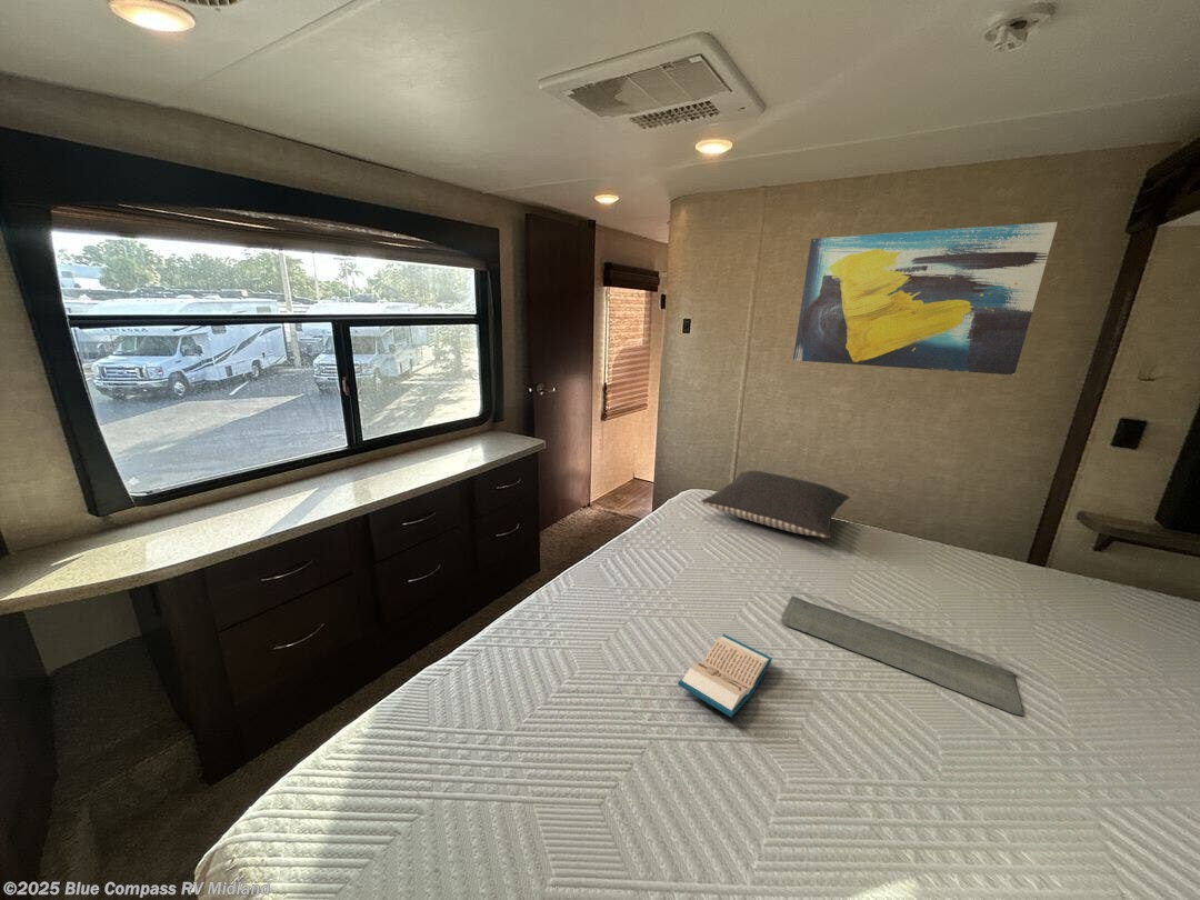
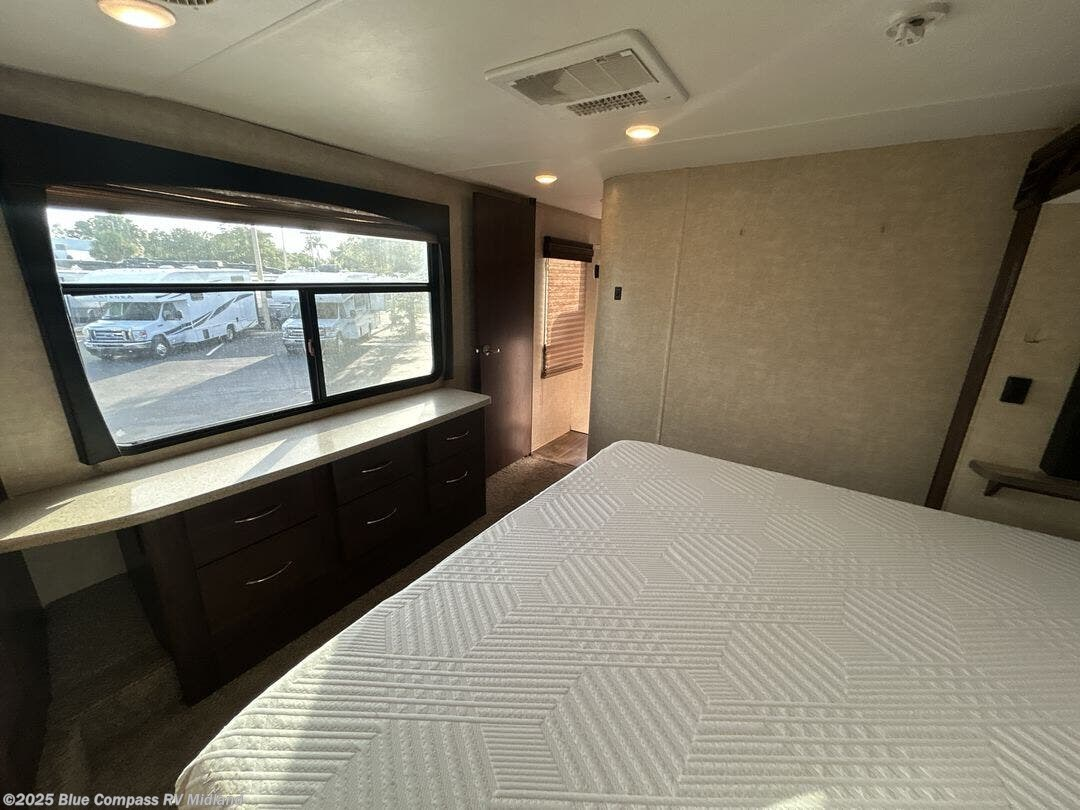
- hardback book [677,633,773,718]
- wall art [792,221,1059,376]
- bath mat [780,596,1024,717]
- pillow [700,470,851,539]
